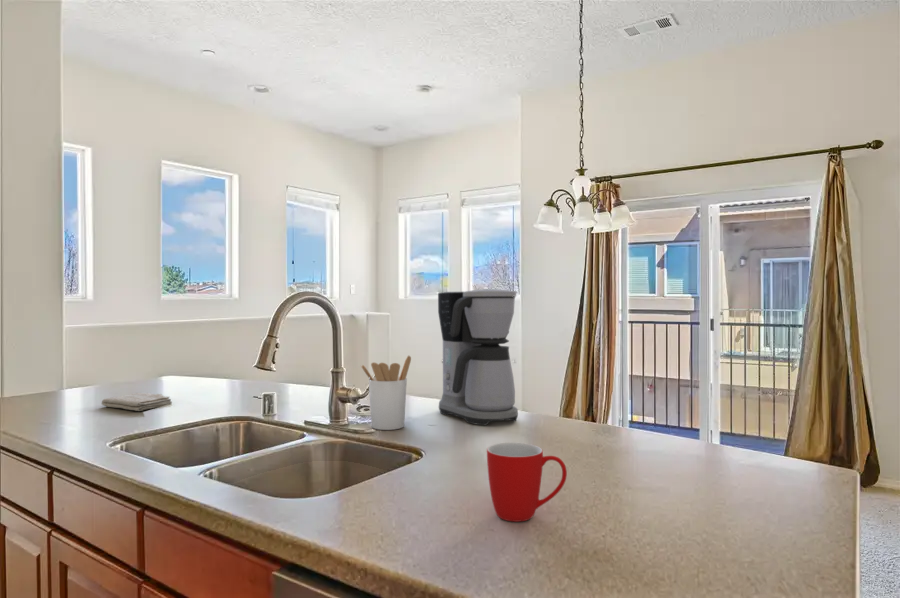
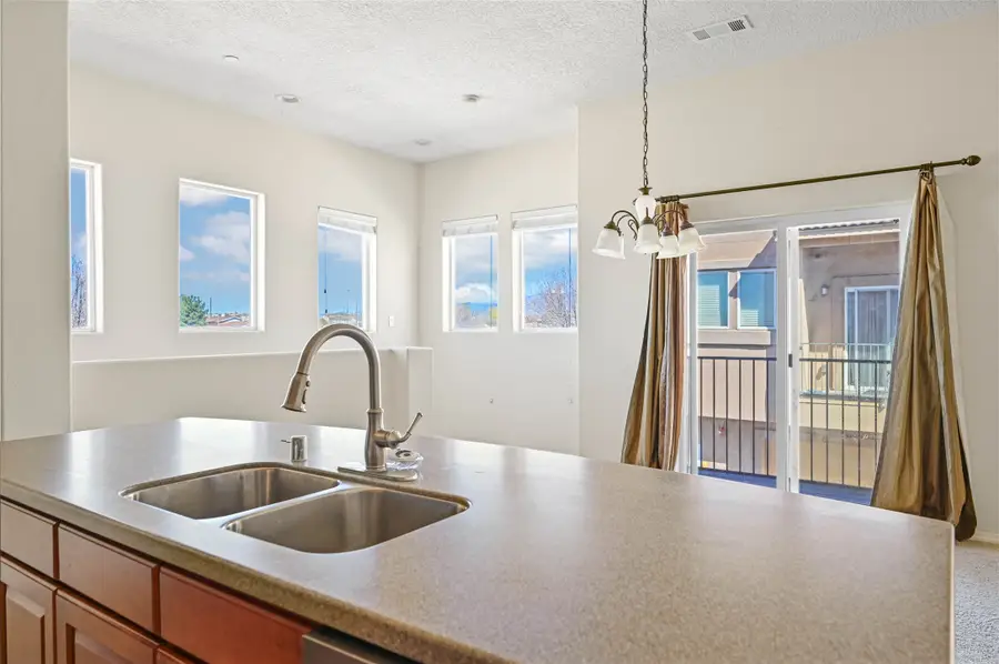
- washcloth [101,392,173,412]
- utensil holder [360,355,412,431]
- mug [486,442,568,523]
- coffee maker [437,288,519,426]
